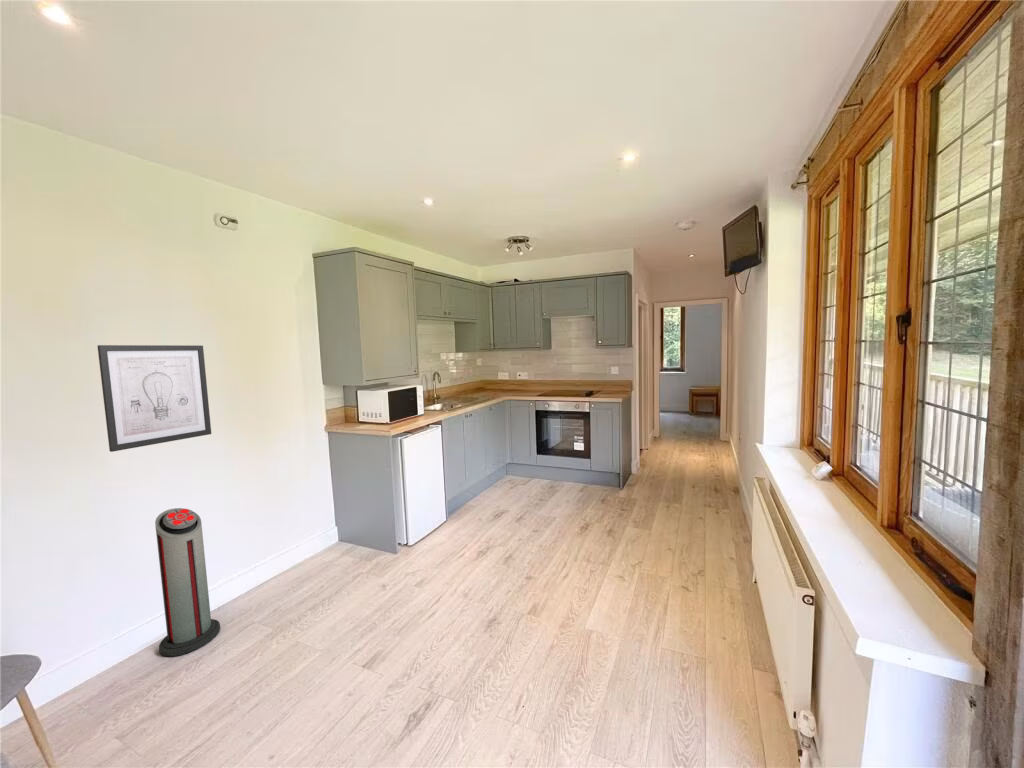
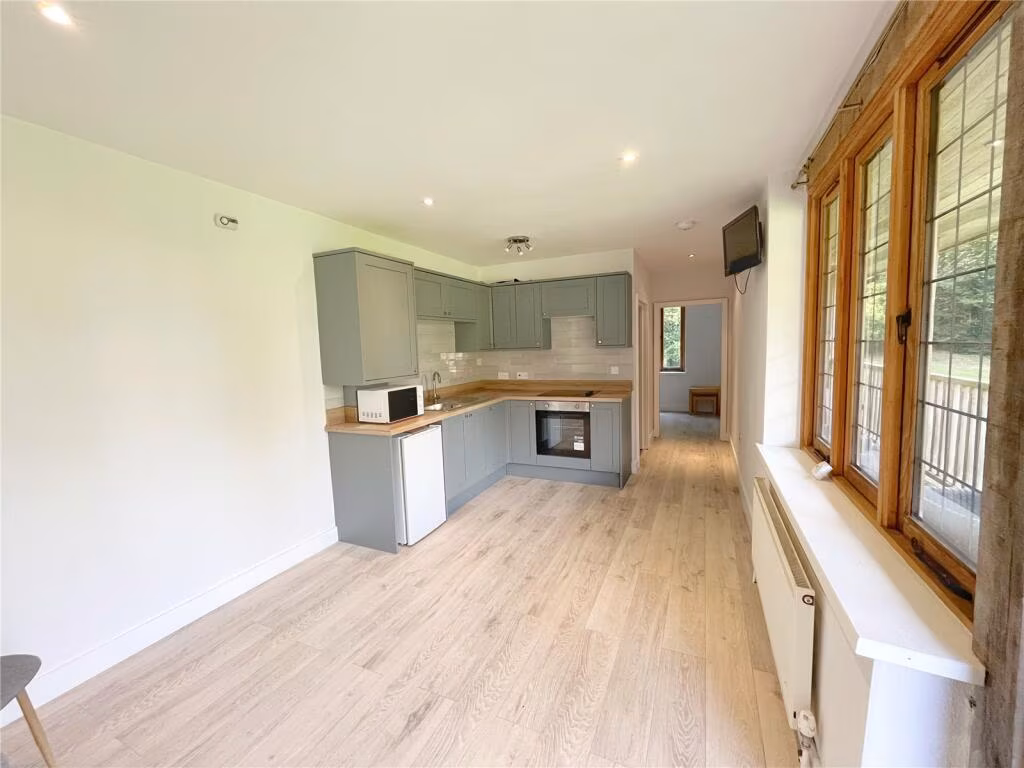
- air purifier [154,507,221,658]
- wall art [97,344,212,453]
